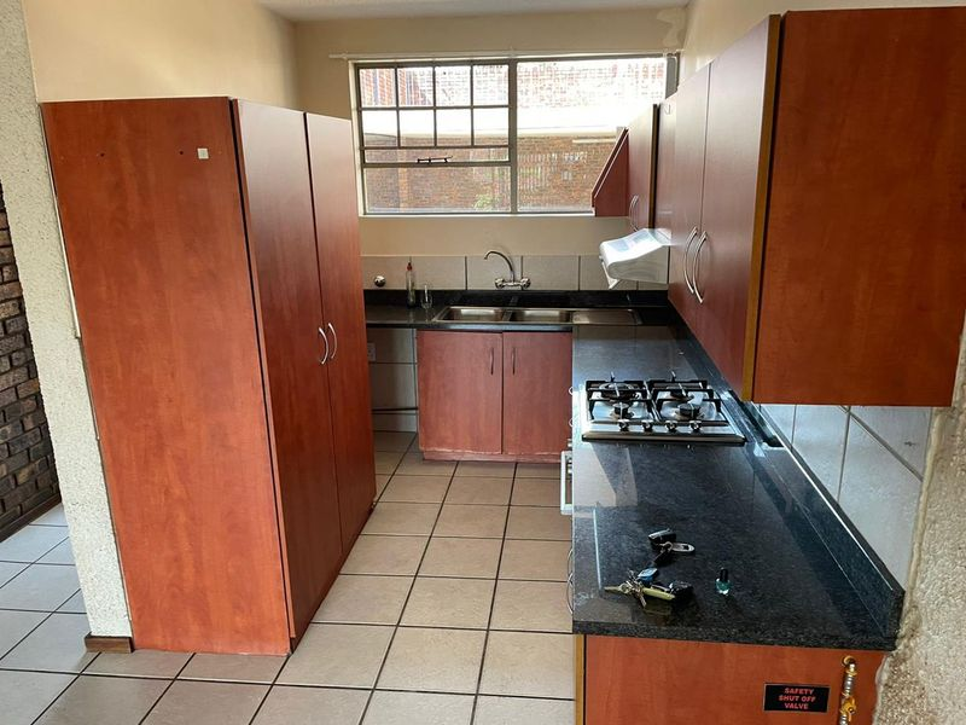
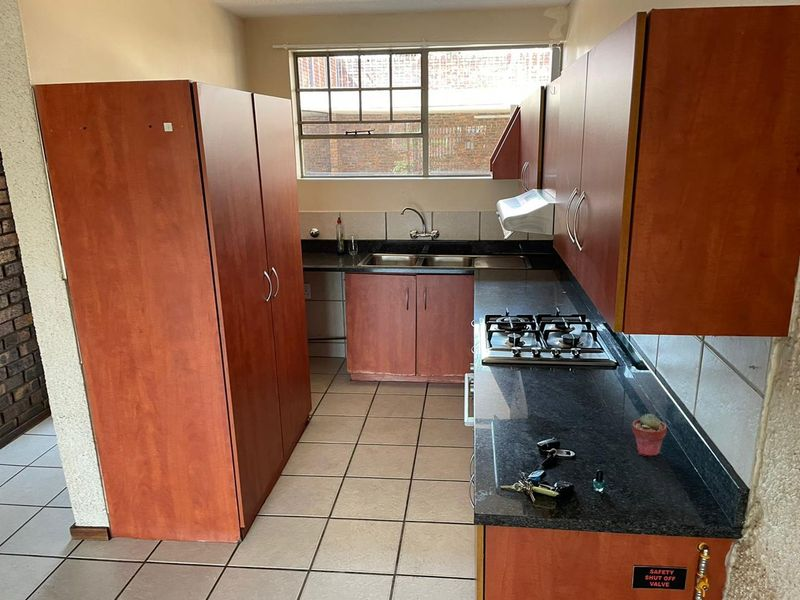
+ potted succulent [631,413,668,457]
